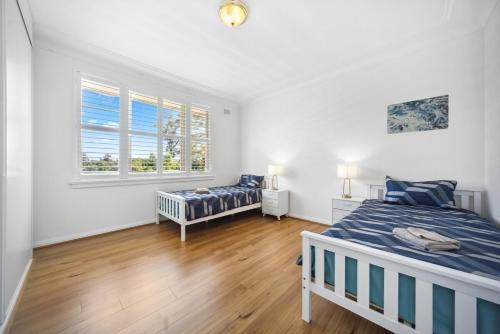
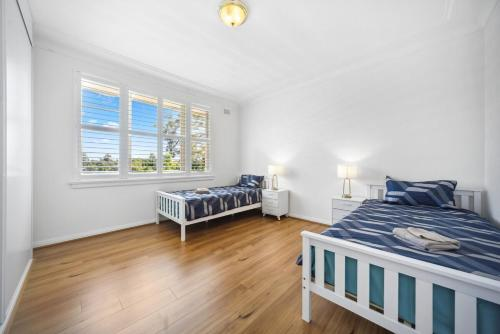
- wall art [386,94,450,135]
